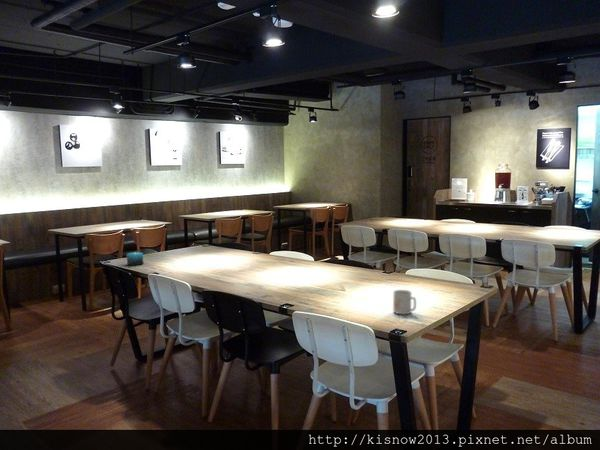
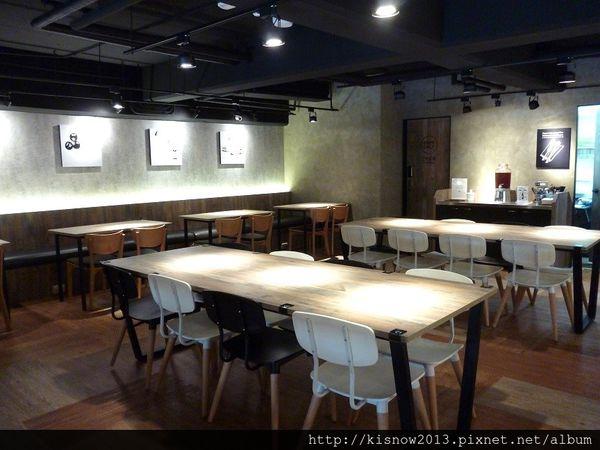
- candle [125,249,145,267]
- mug [392,289,417,315]
